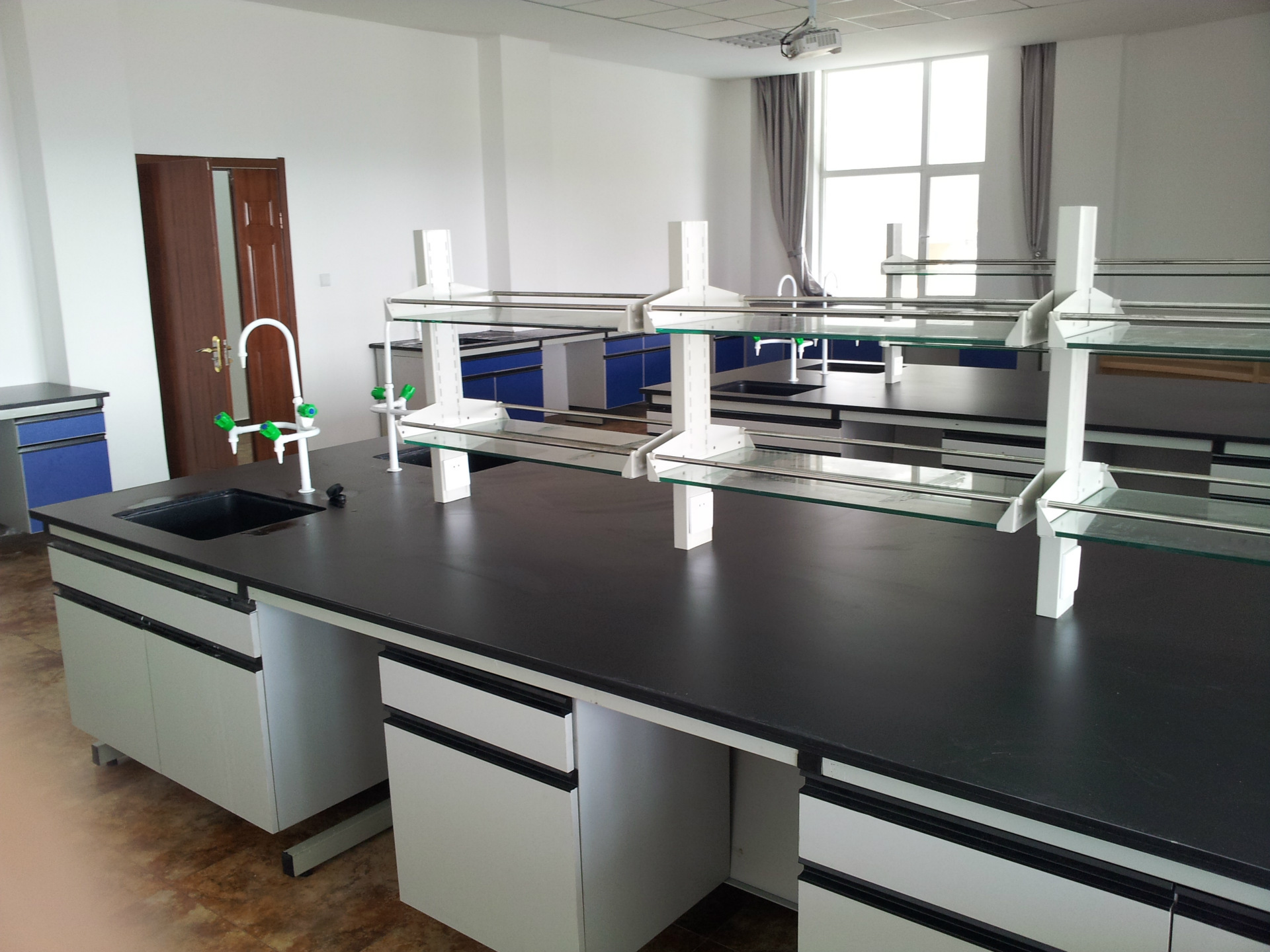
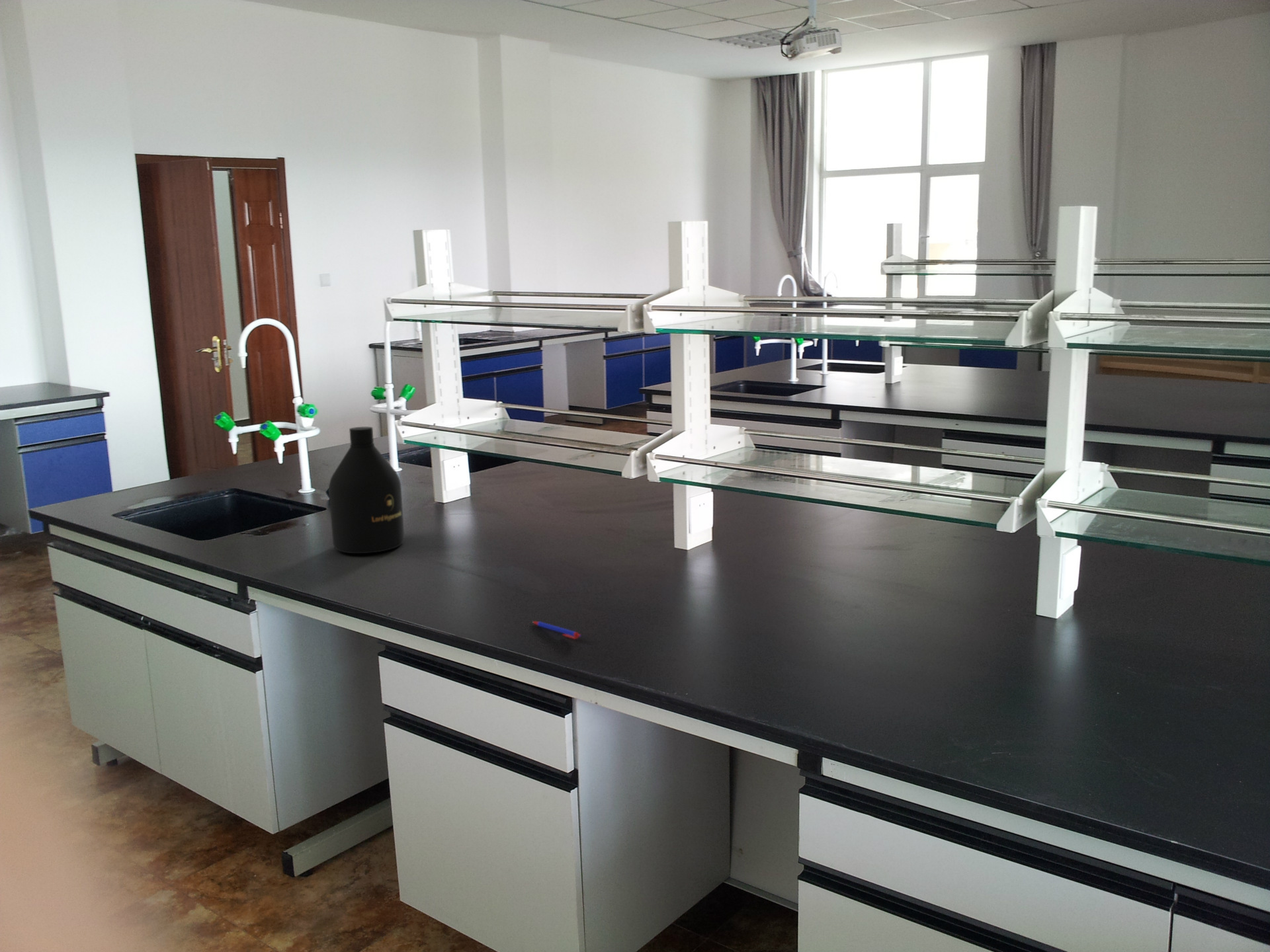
+ bottle [328,426,405,554]
+ pen [532,621,582,640]
